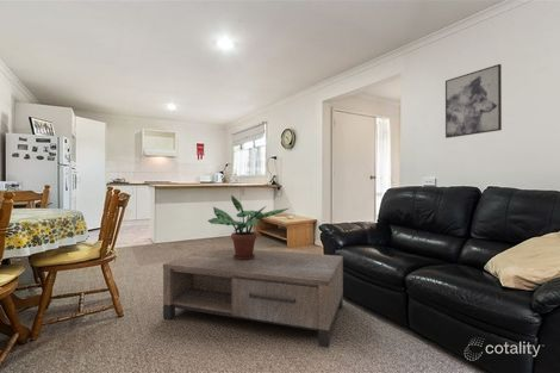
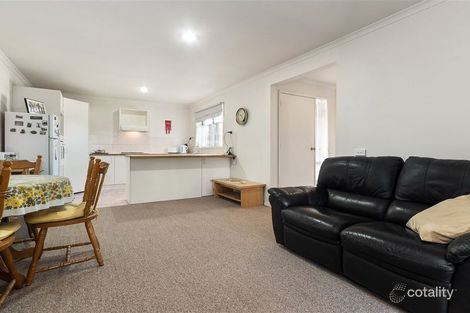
- coffee table [162,245,344,349]
- potted plant [207,194,290,260]
- wall art [444,63,503,139]
